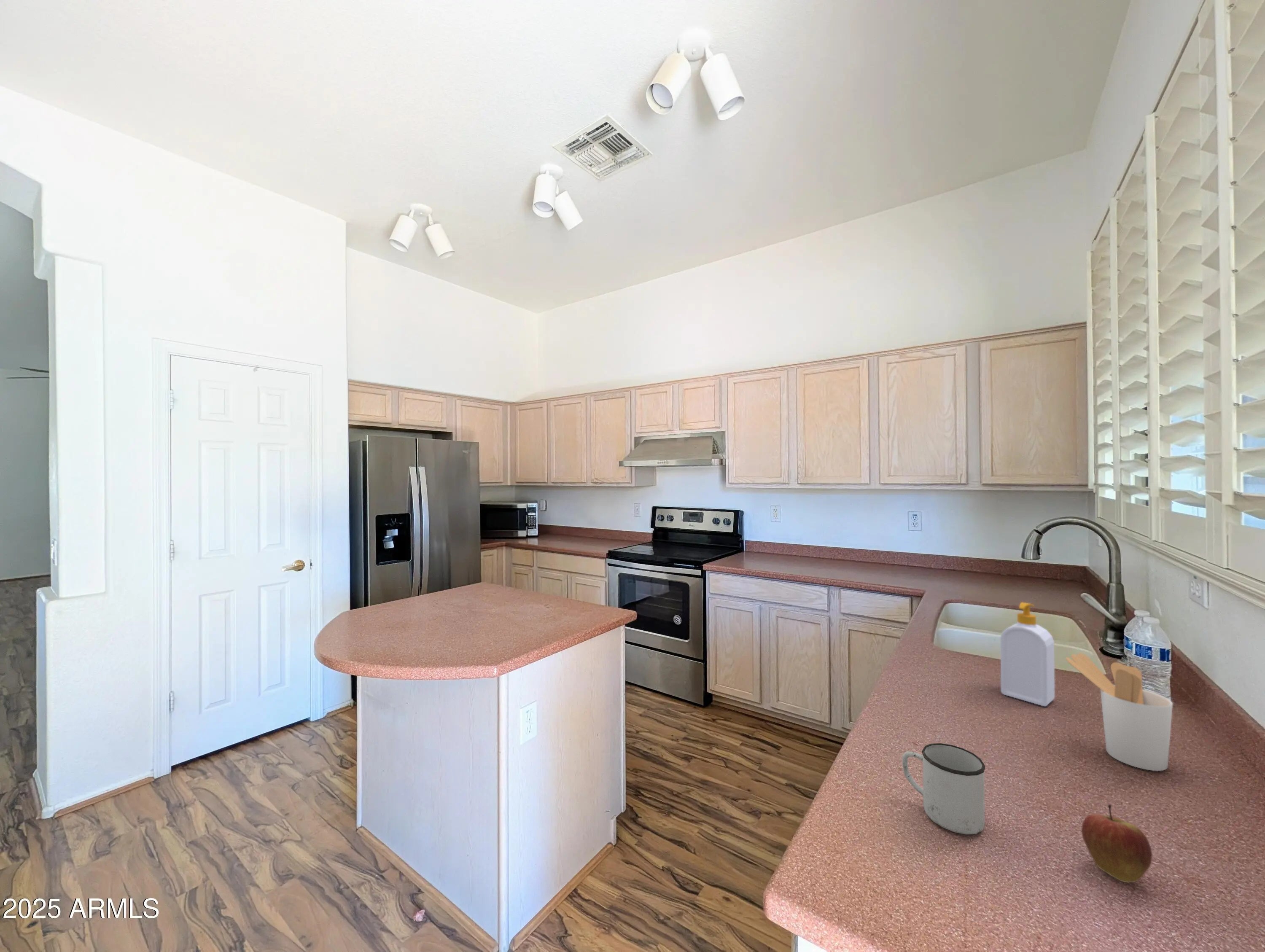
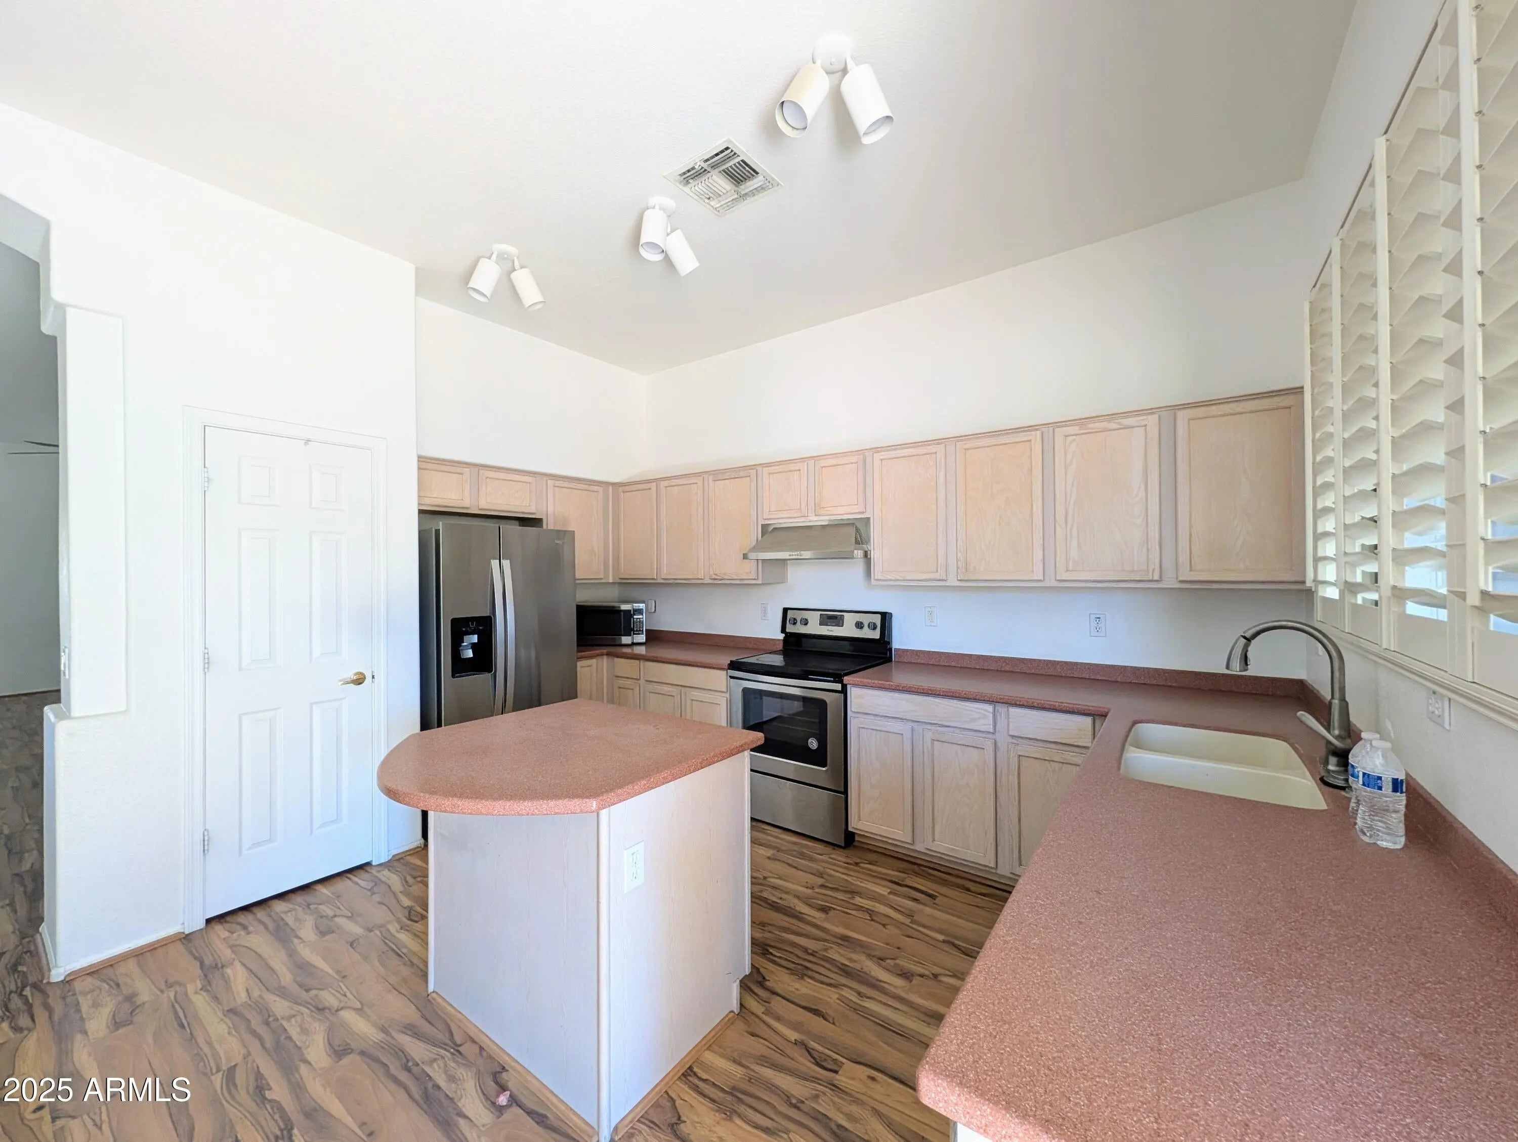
- utensil holder [1065,653,1173,772]
- soap bottle [1000,602,1055,707]
- mug [902,743,985,835]
- fruit [1081,804,1152,883]
